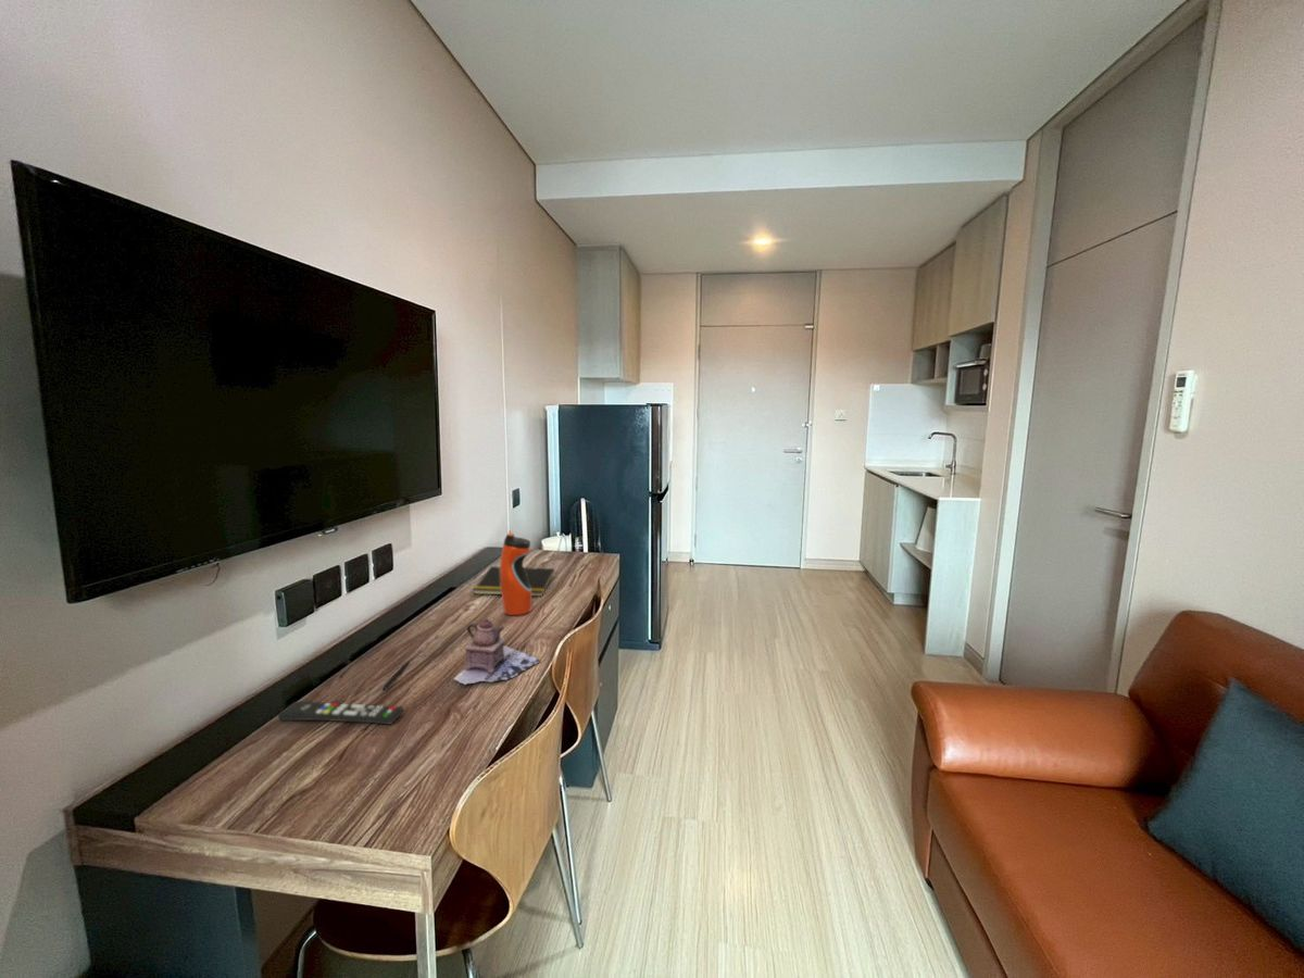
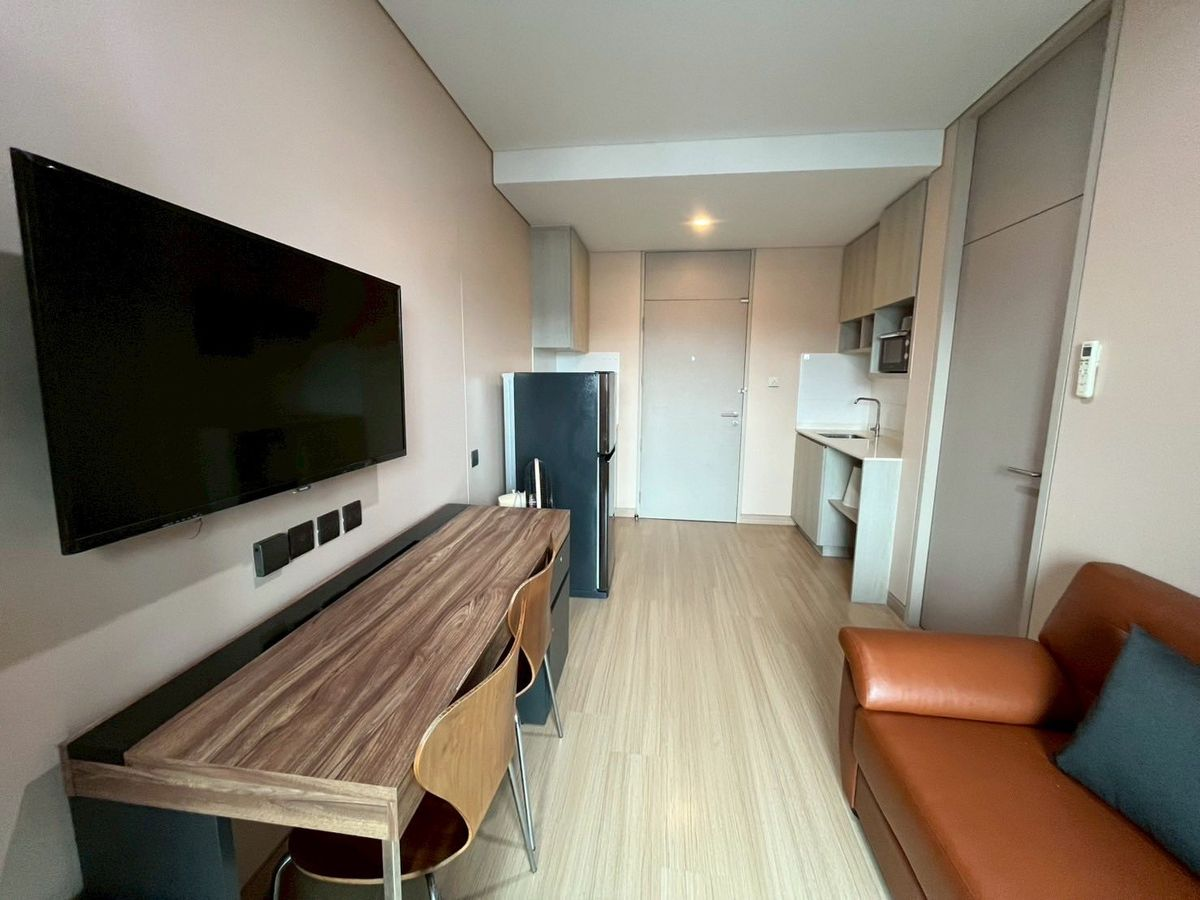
- remote control [276,700,405,726]
- notepad [473,565,555,598]
- water bottle [499,529,532,616]
- pen [380,661,410,692]
- teapot [452,618,542,686]
